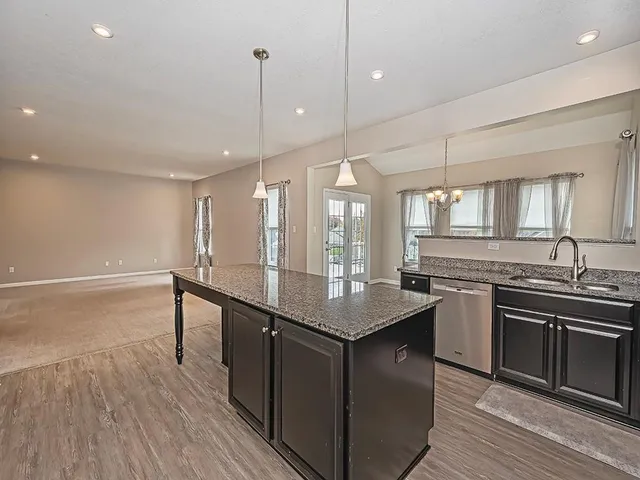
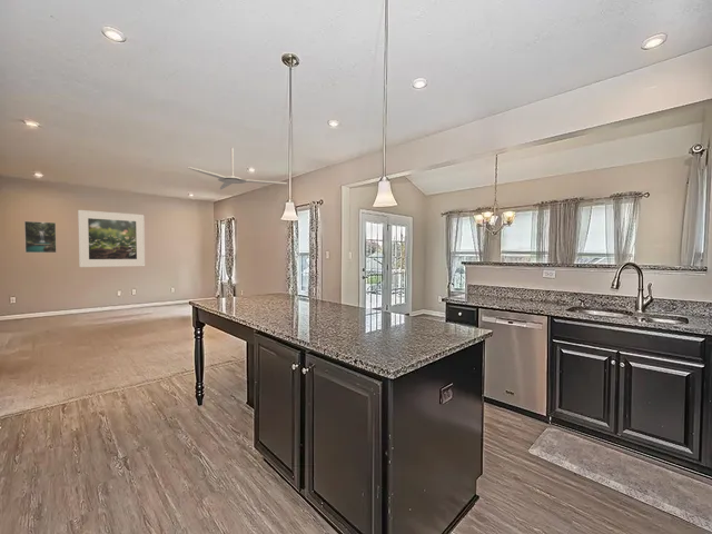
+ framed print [77,209,146,268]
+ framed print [23,220,58,254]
+ ceiling fan [187,147,288,190]
